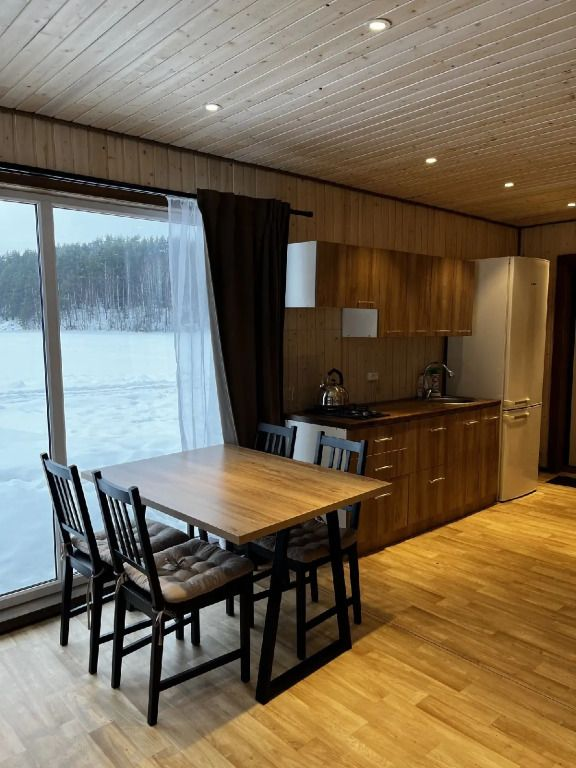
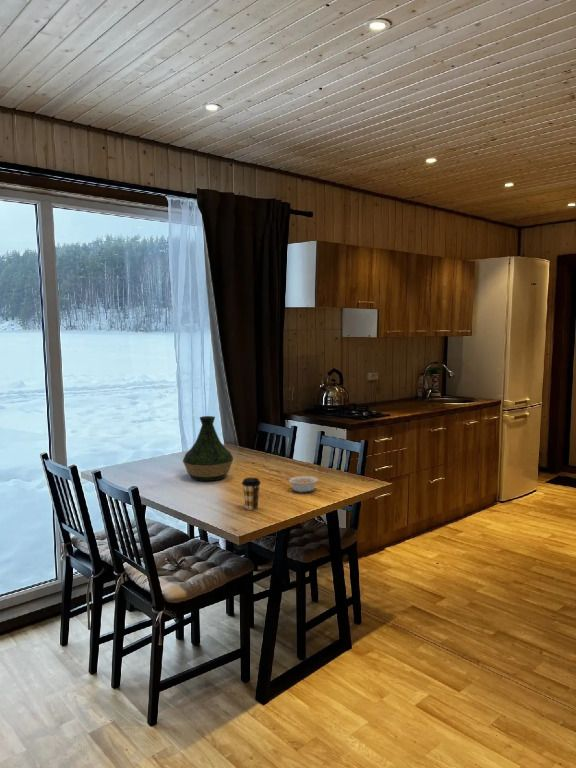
+ coffee cup [241,477,262,511]
+ vase [182,415,234,482]
+ legume [282,475,319,493]
